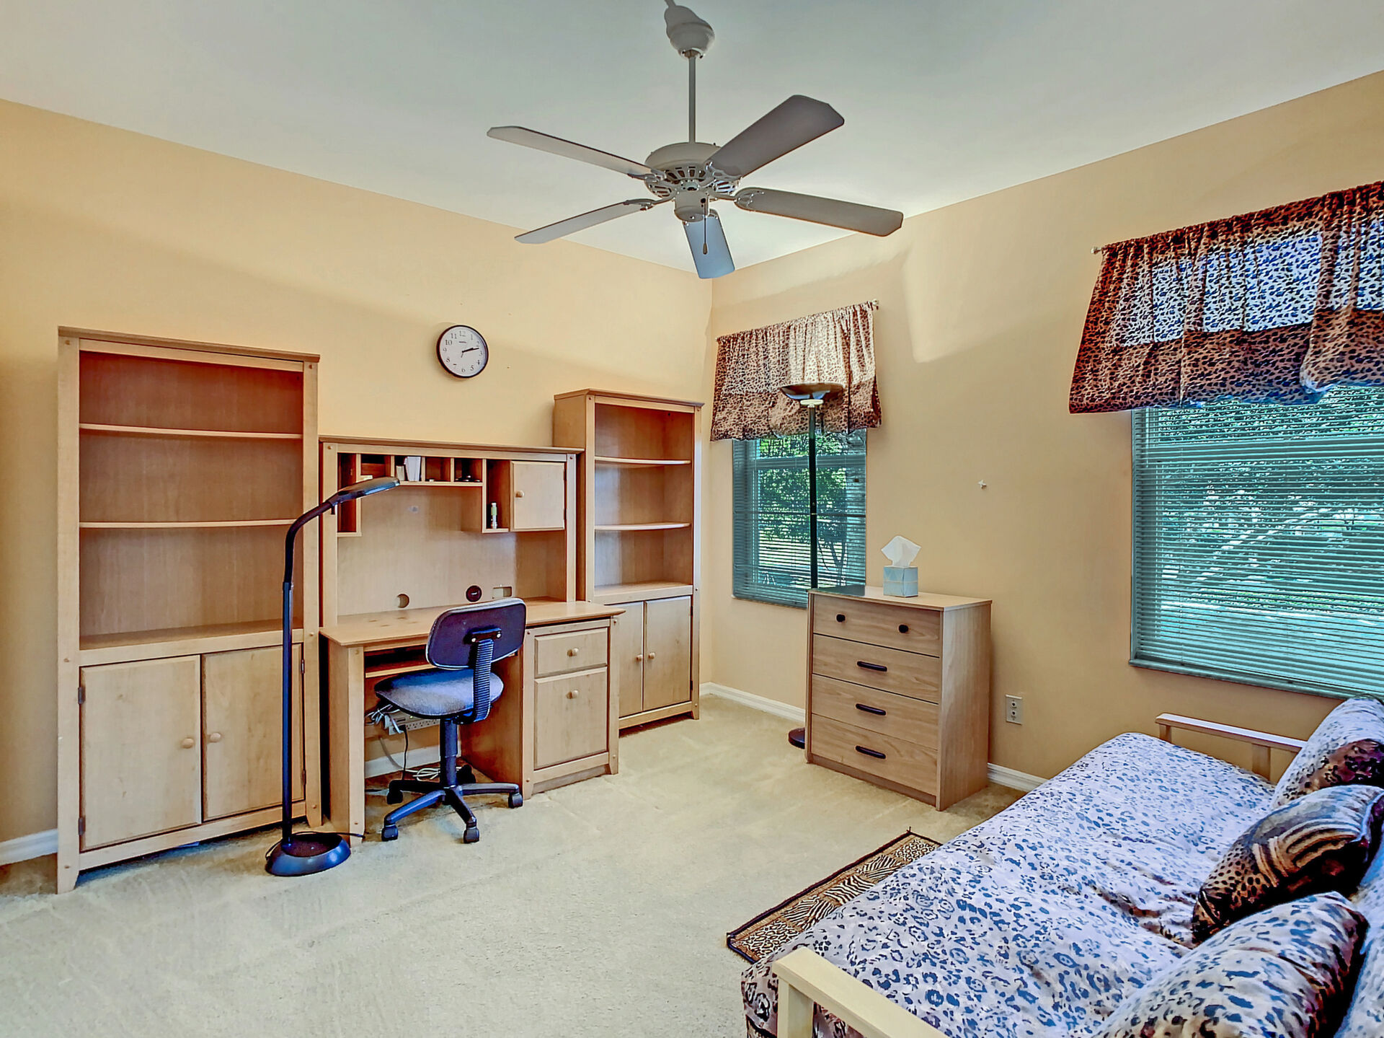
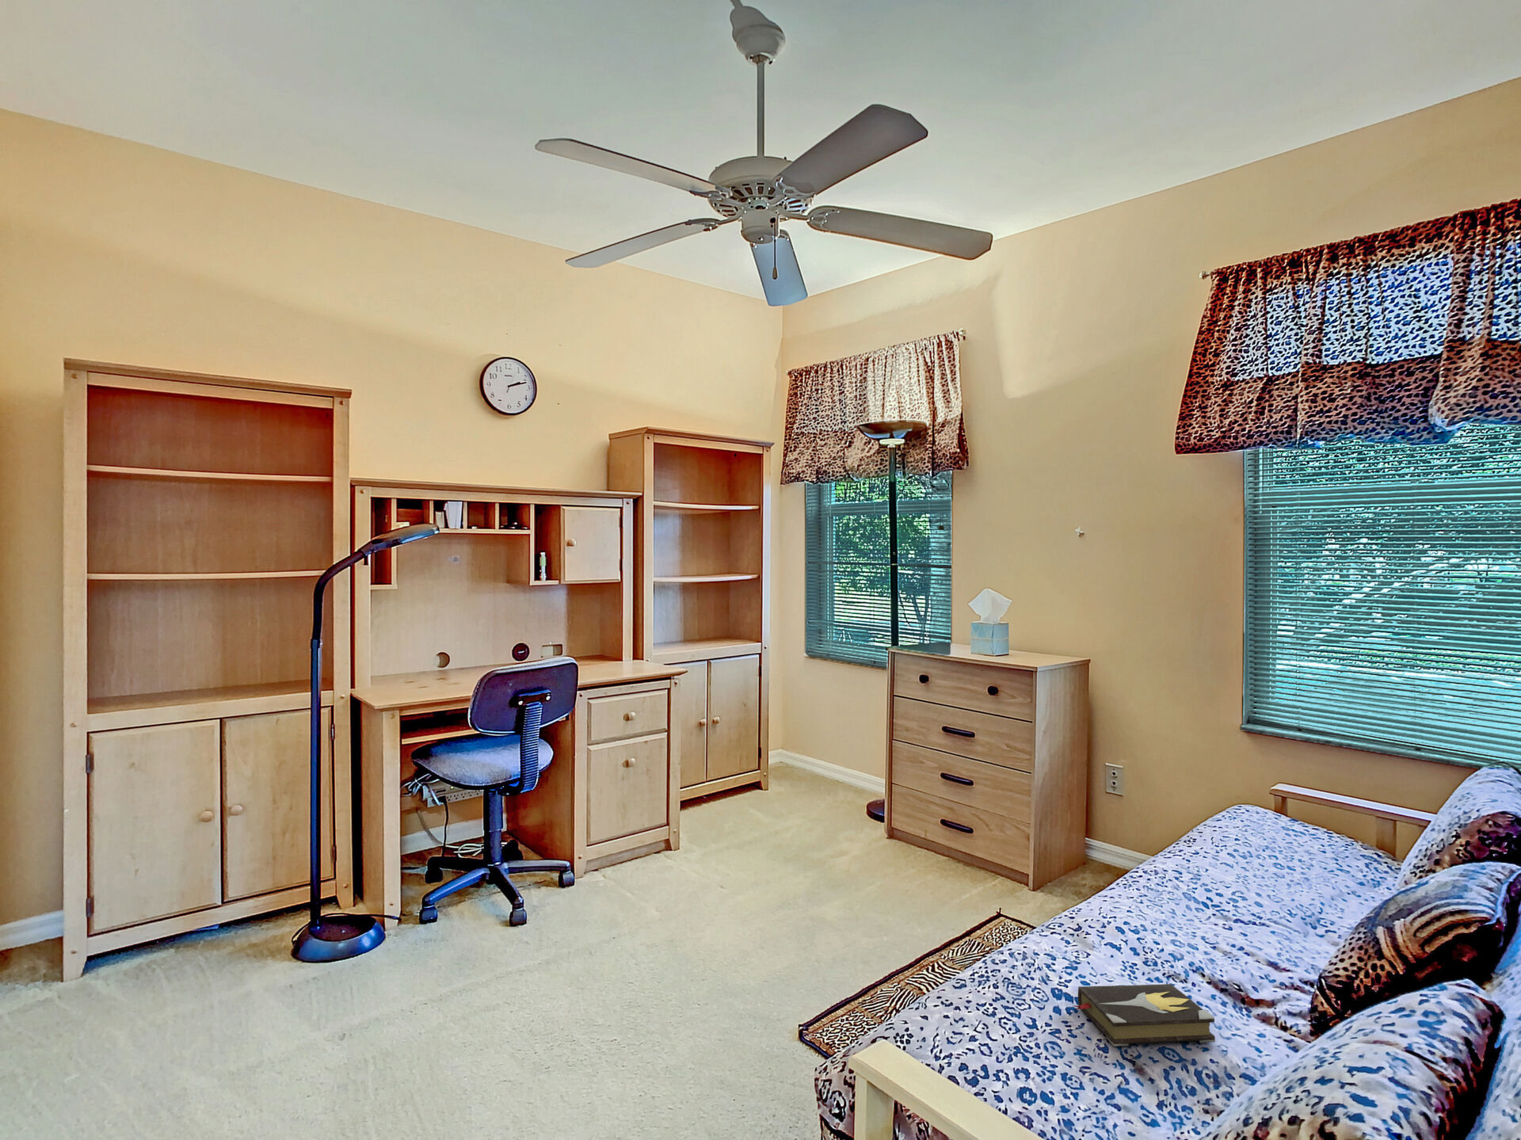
+ hardback book [1073,983,1216,1048]
